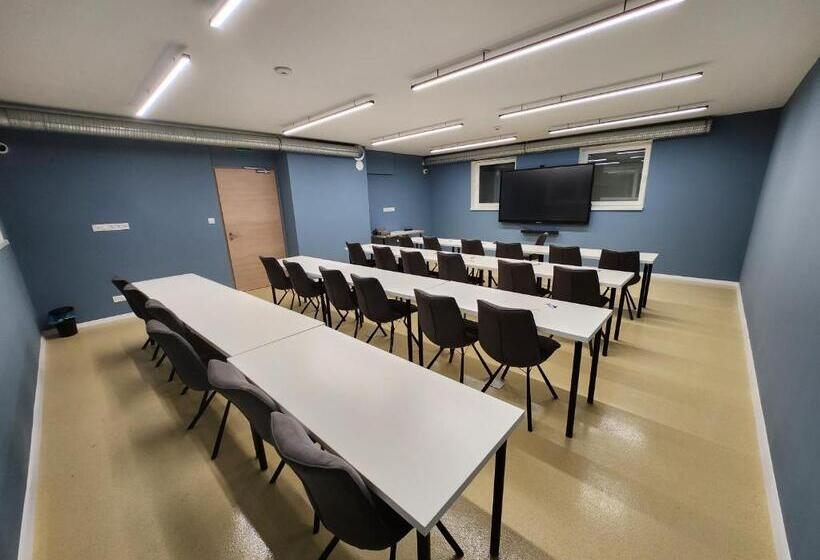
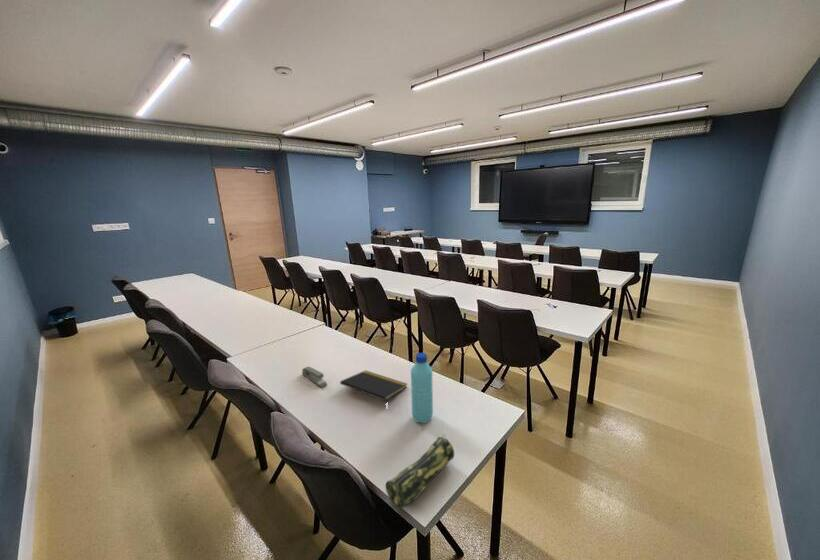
+ notepad [339,369,408,402]
+ water bottle [410,352,434,424]
+ pencil case [385,433,455,510]
+ stapler [301,366,328,389]
